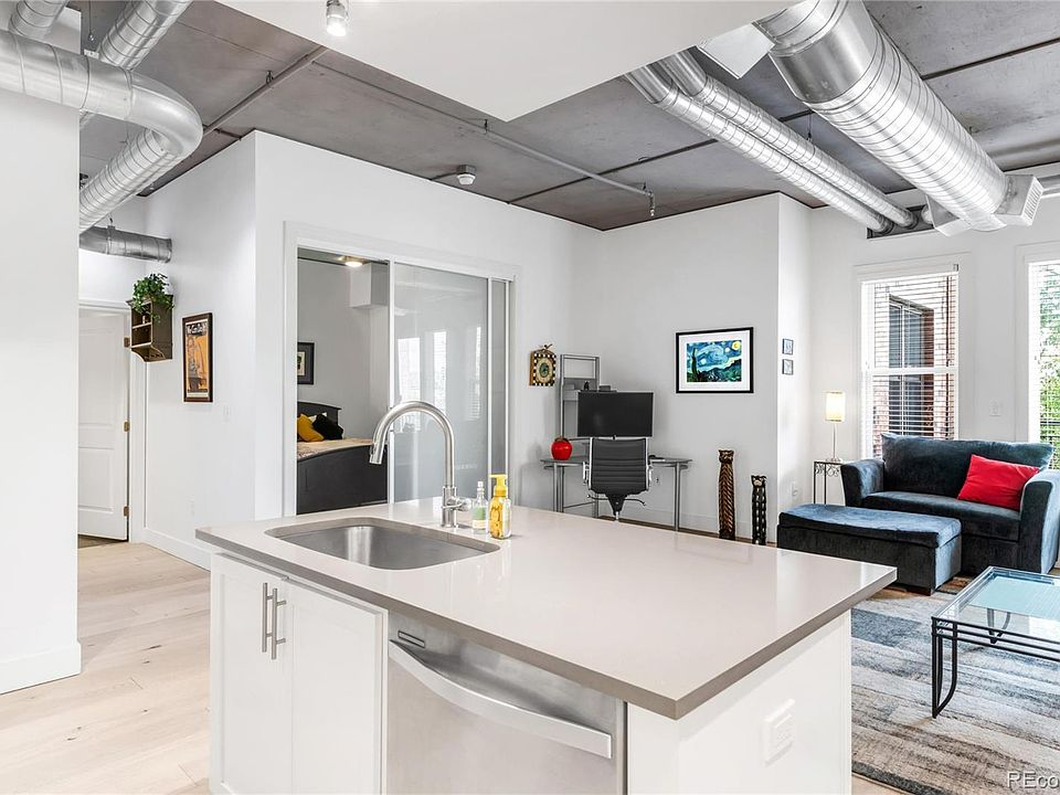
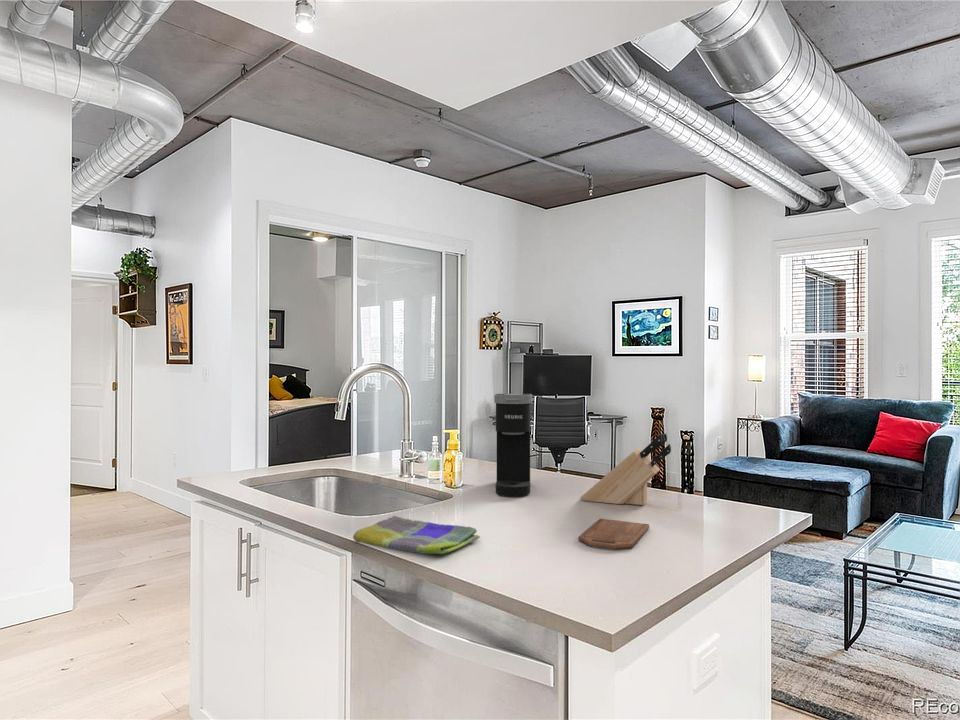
+ knife block [579,432,672,506]
+ cutting board [577,518,650,550]
+ coffee maker [493,393,533,497]
+ dish towel [352,515,481,555]
